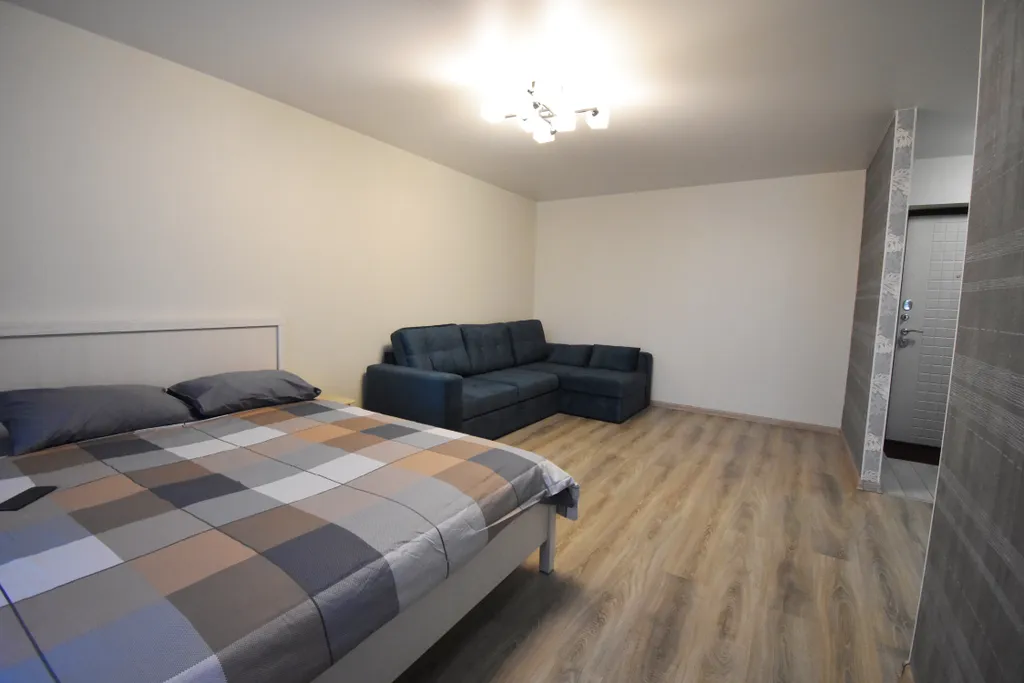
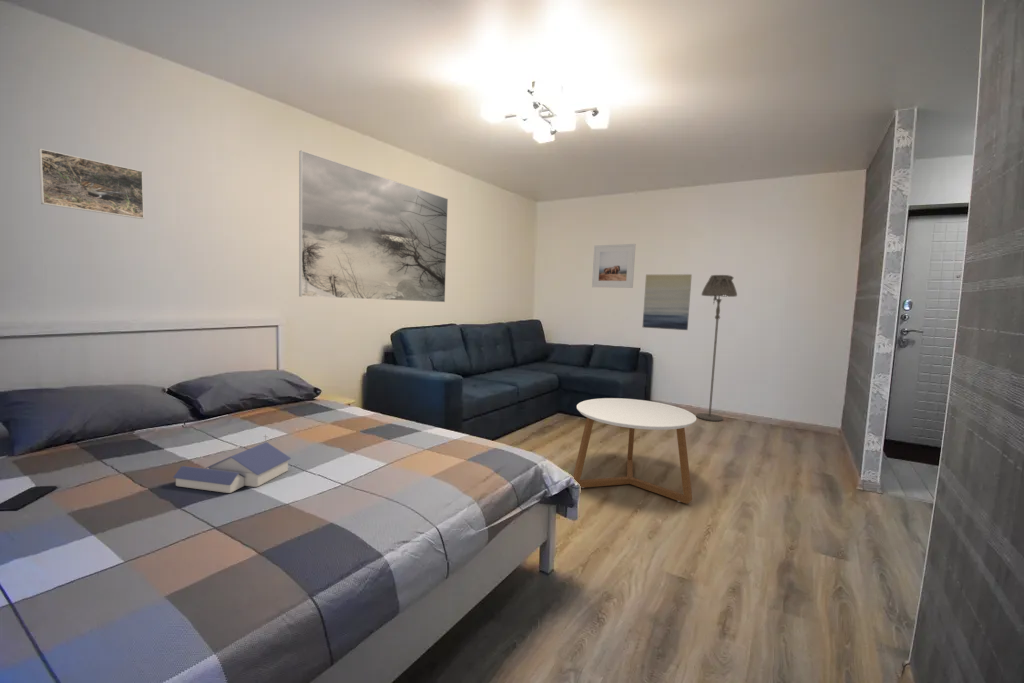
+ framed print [298,149,449,303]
+ wall art [642,273,693,331]
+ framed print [591,243,637,289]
+ coffee table [572,397,697,505]
+ architectural model [172,433,292,494]
+ floor lamp [695,274,738,422]
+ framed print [38,148,145,220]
